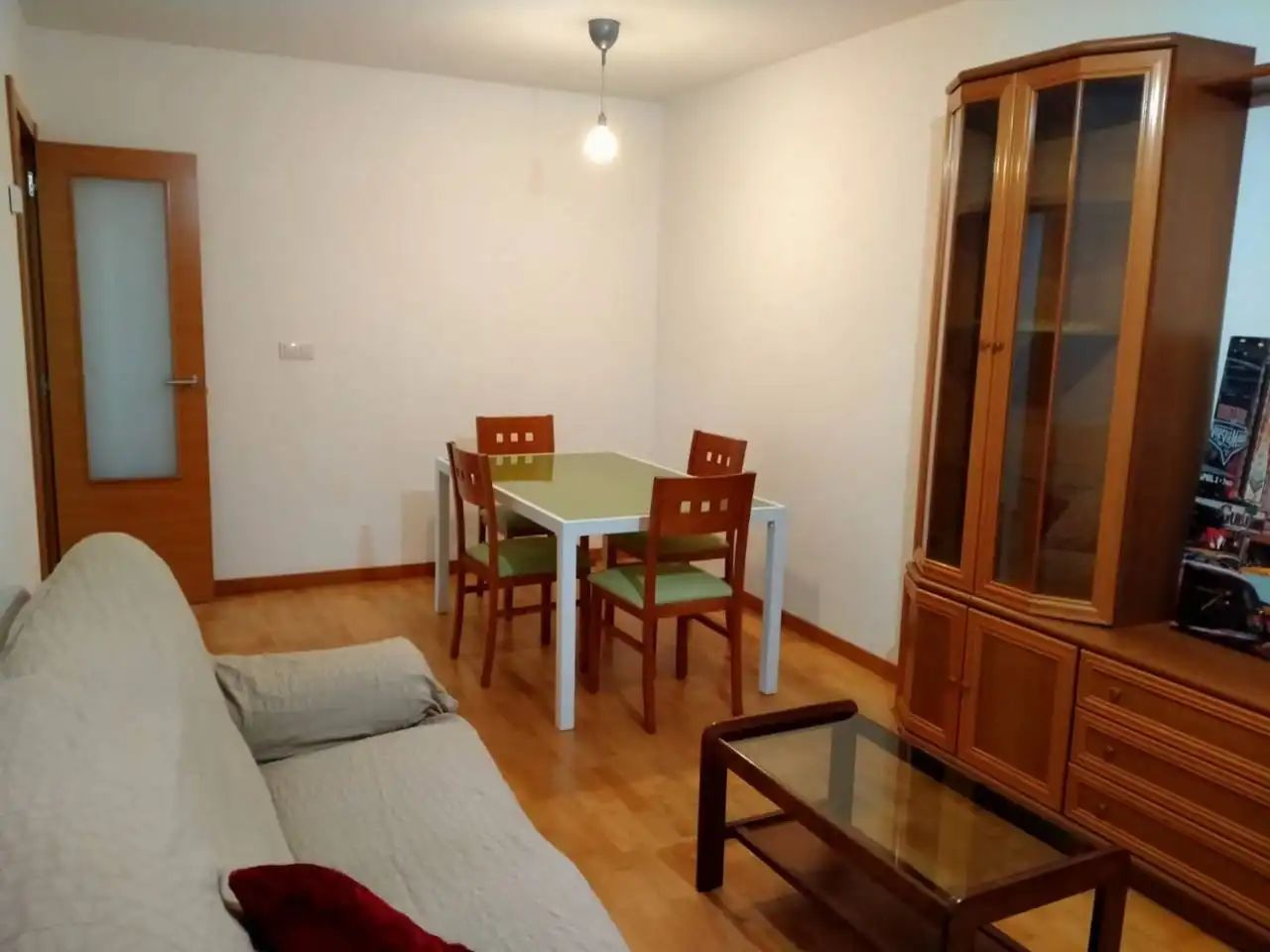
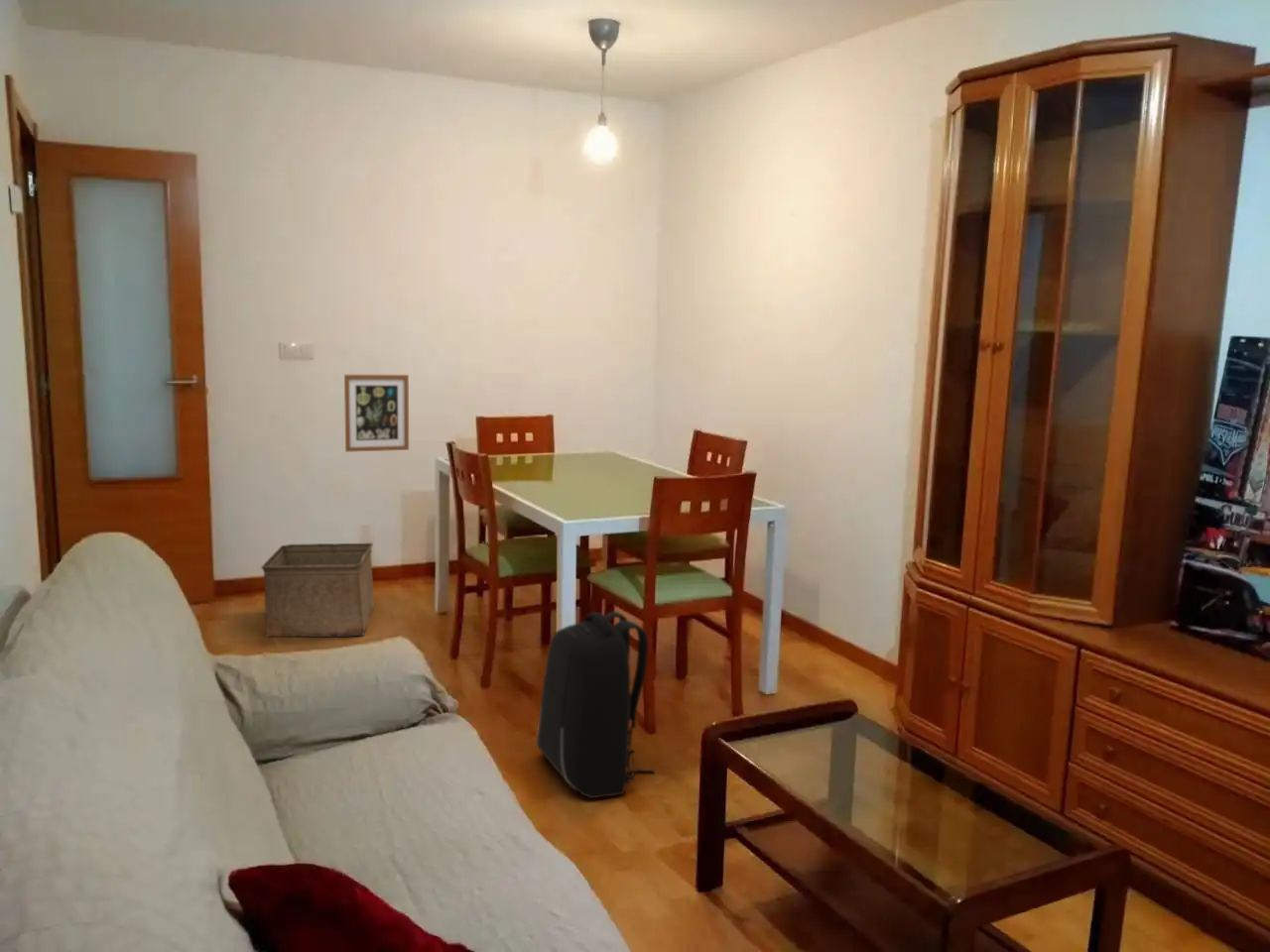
+ backpack [536,611,656,799]
+ storage bin [260,542,376,638]
+ wall art [343,374,410,453]
